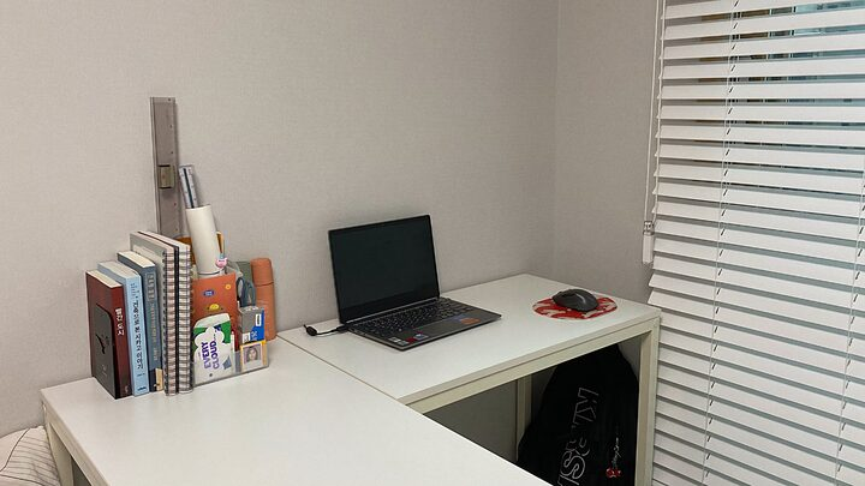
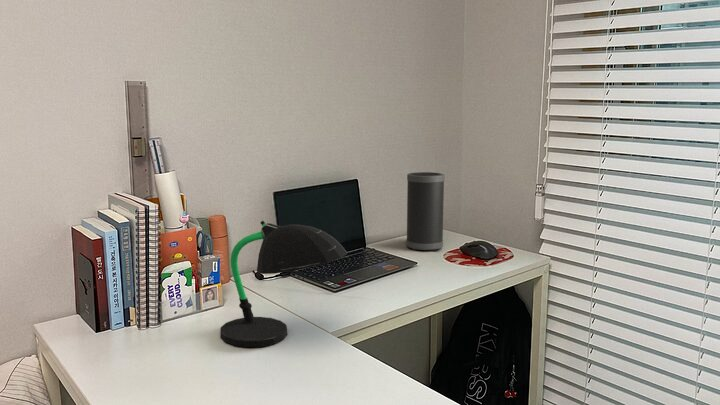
+ desk lamp [219,220,348,348]
+ speaker [405,171,446,251]
